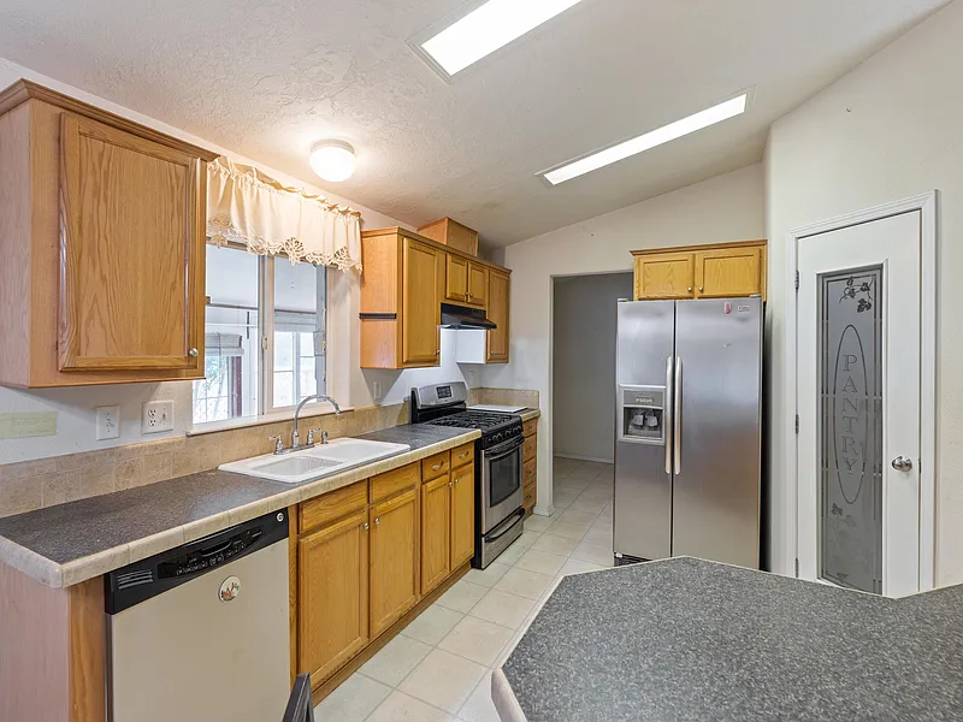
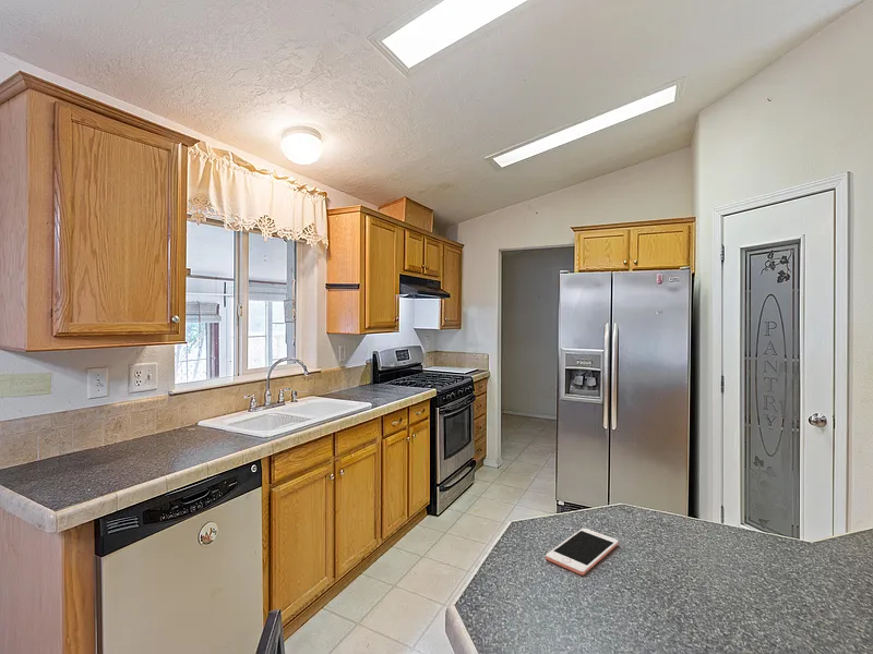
+ cell phone [545,528,620,577]
